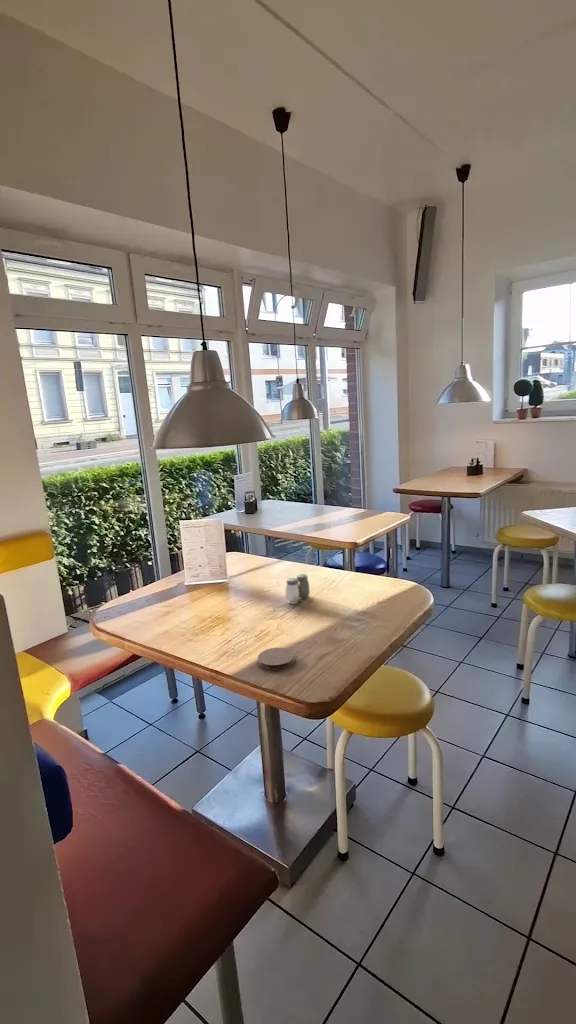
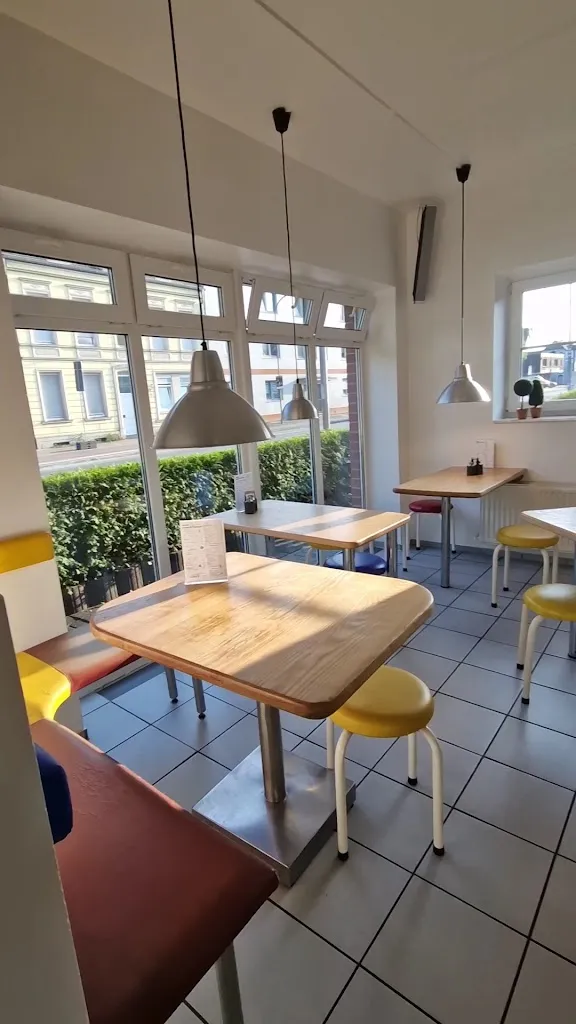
- coaster [257,647,296,671]
- salt and pepper shaker [285,573,311,605]
